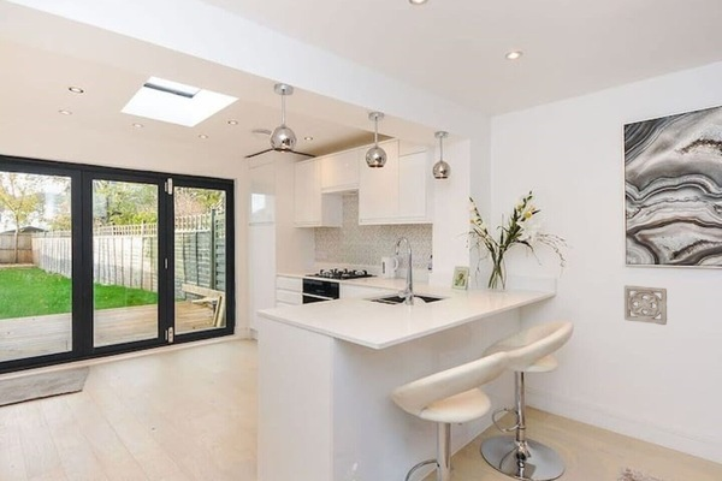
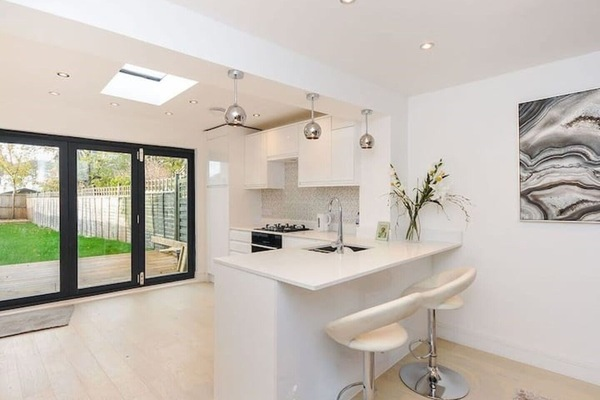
- wall ornament [623,285,668,326]
